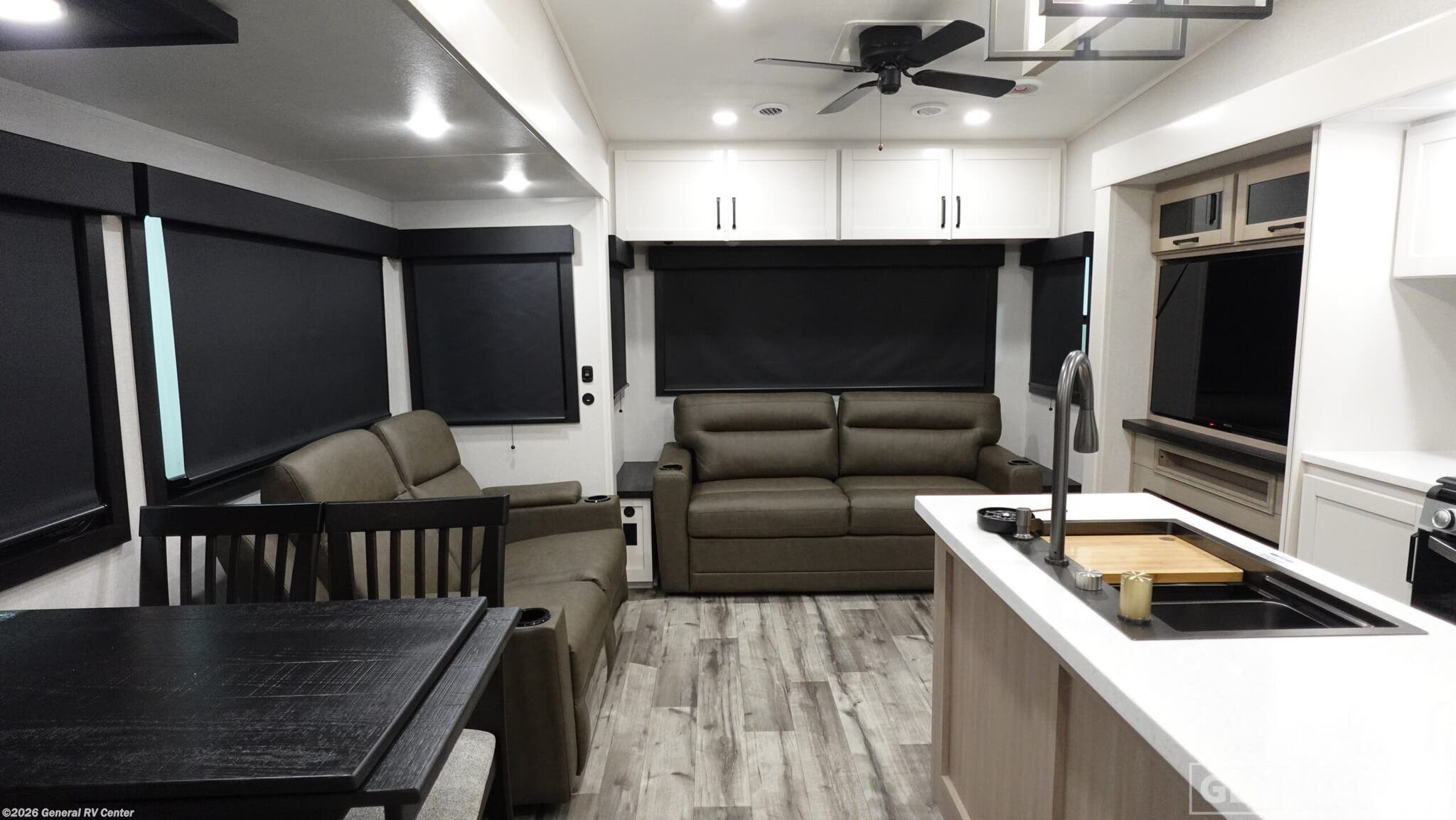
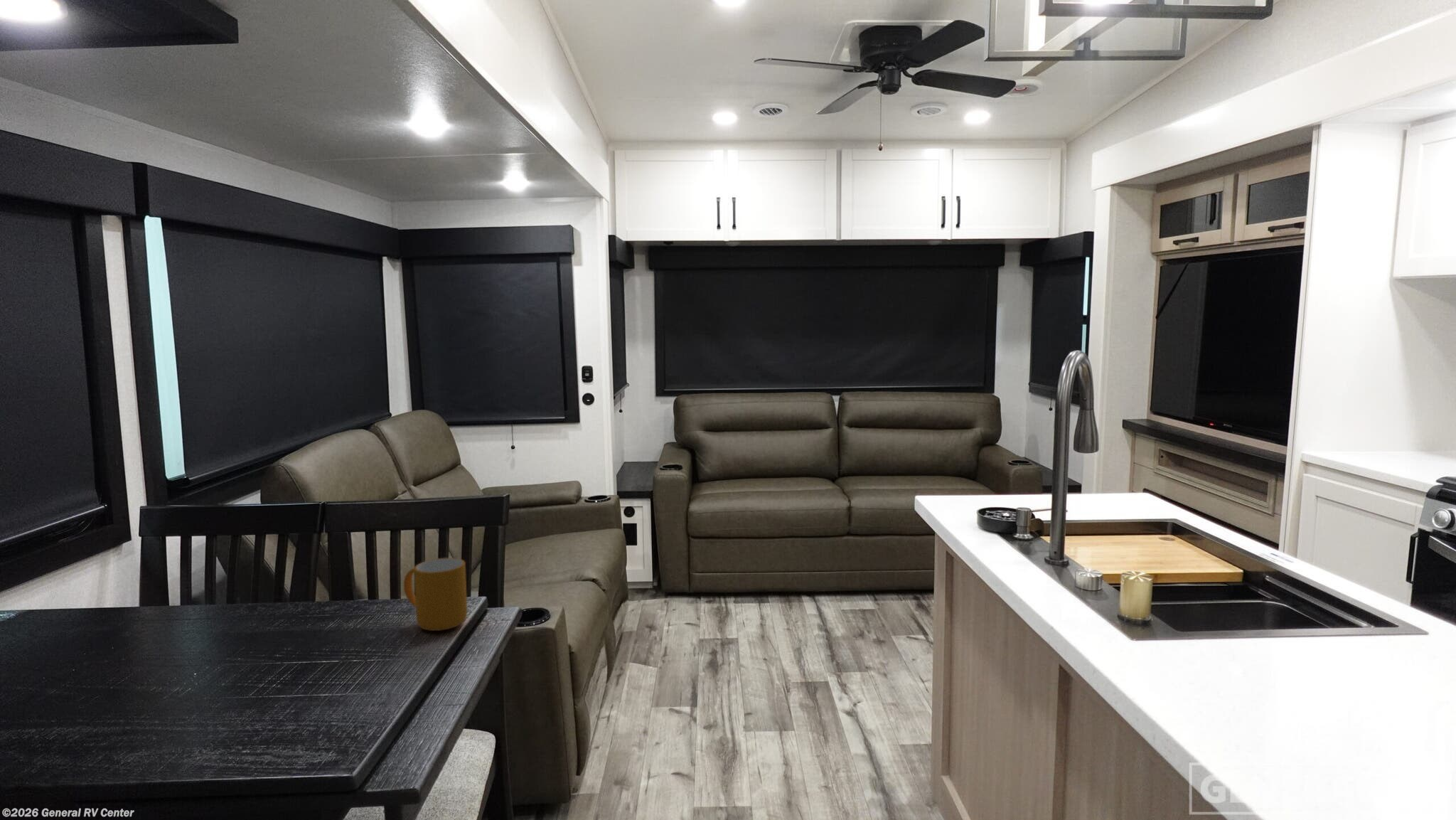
+ mug [403,558,468,632]
